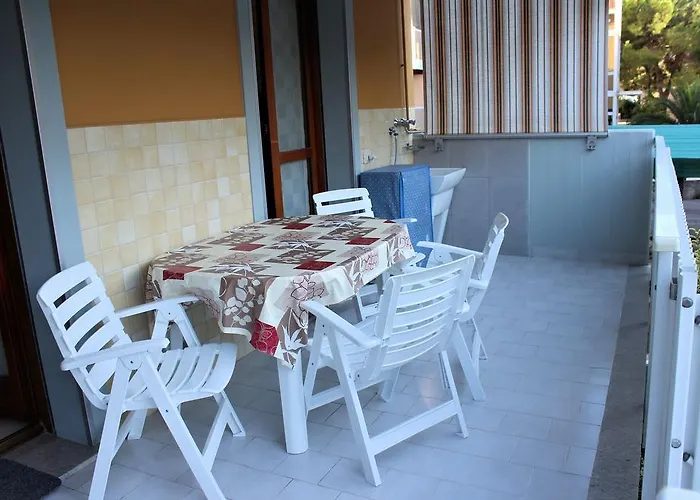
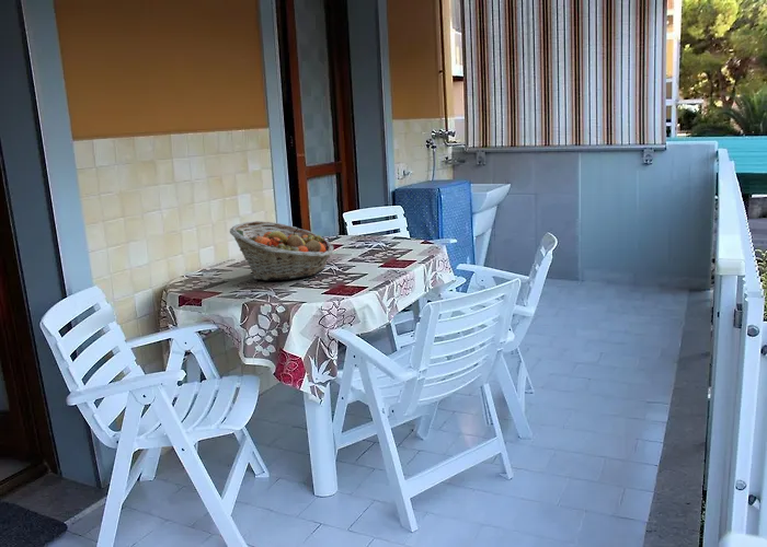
+ fruit basket [228,220,335,281]
